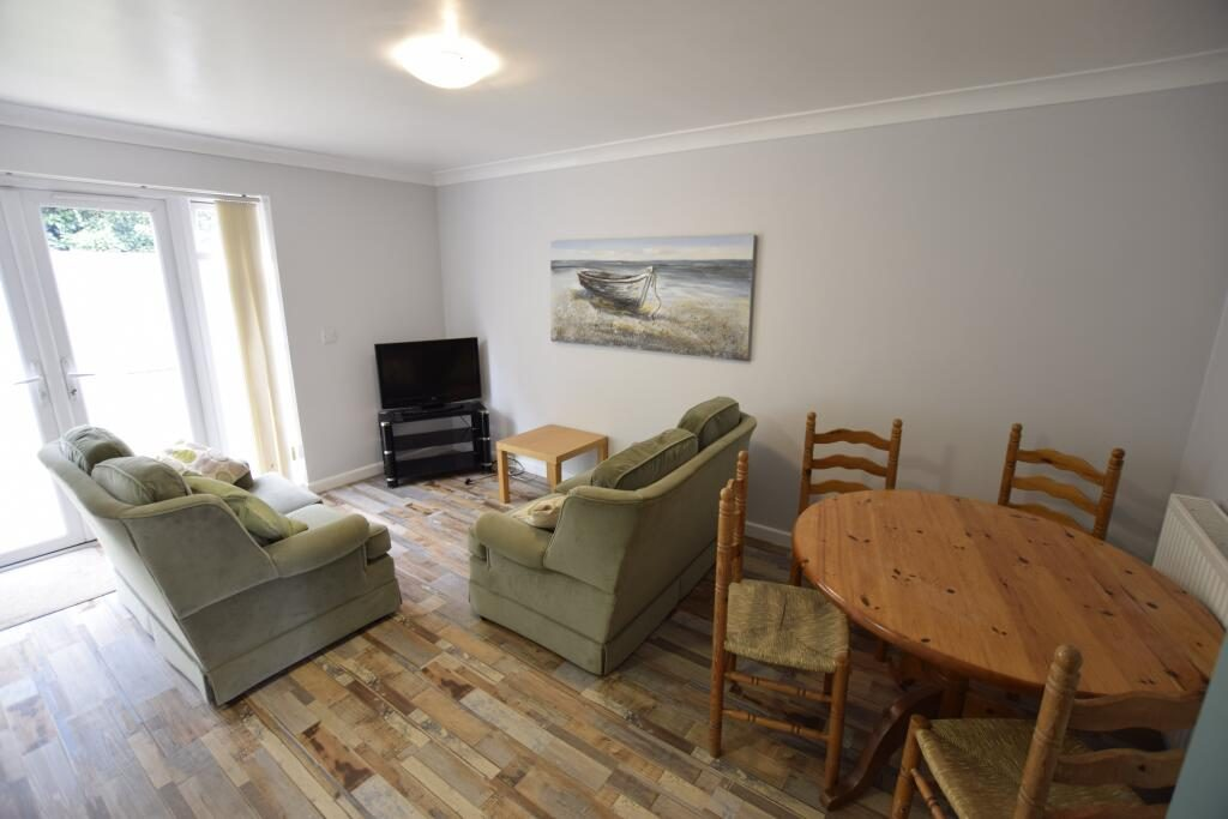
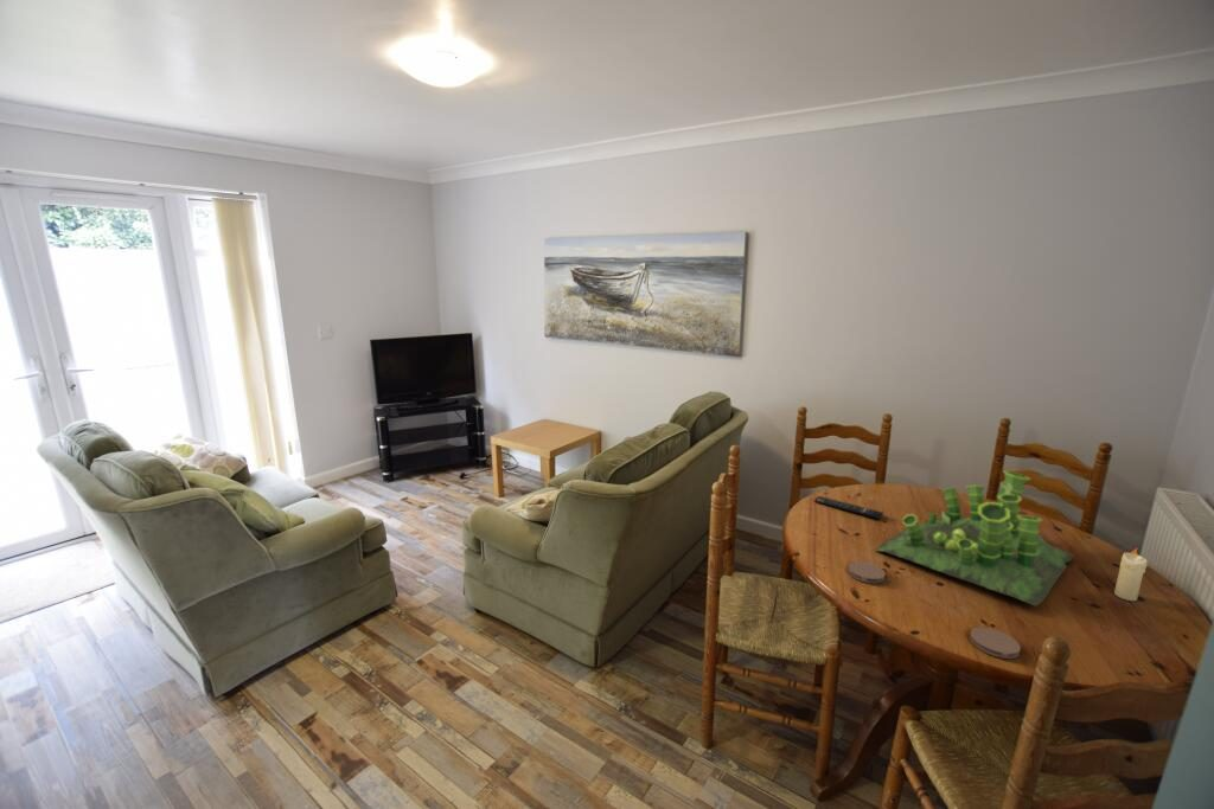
+ plant [874,469,1074,608]
+ coaster [846,560,887,584]
+ coaster [969,625,1022,660]
+ remote control [813,495,884,520]
+ candle [1113,547,1148,602]
